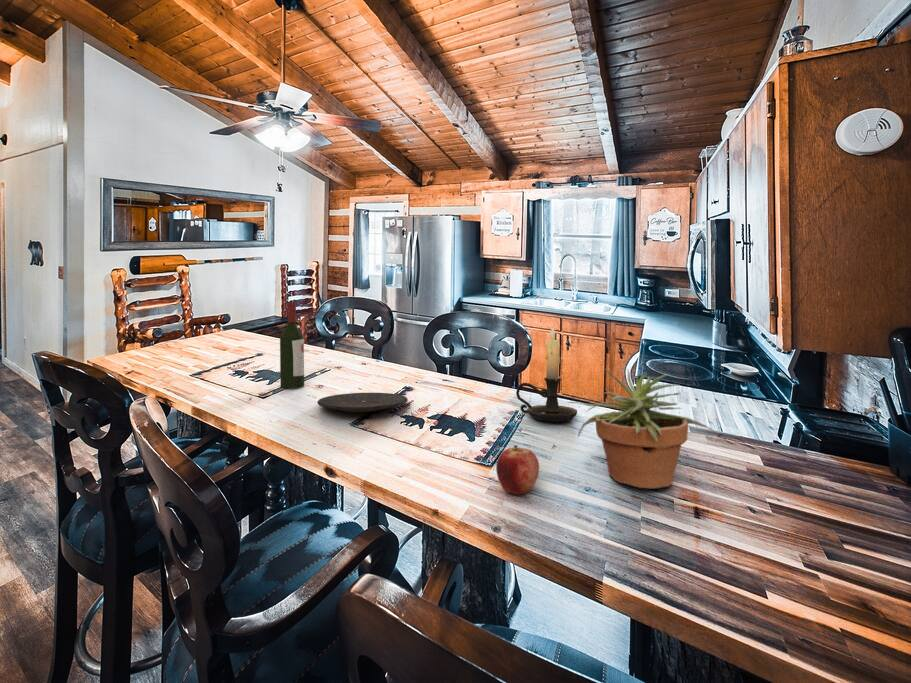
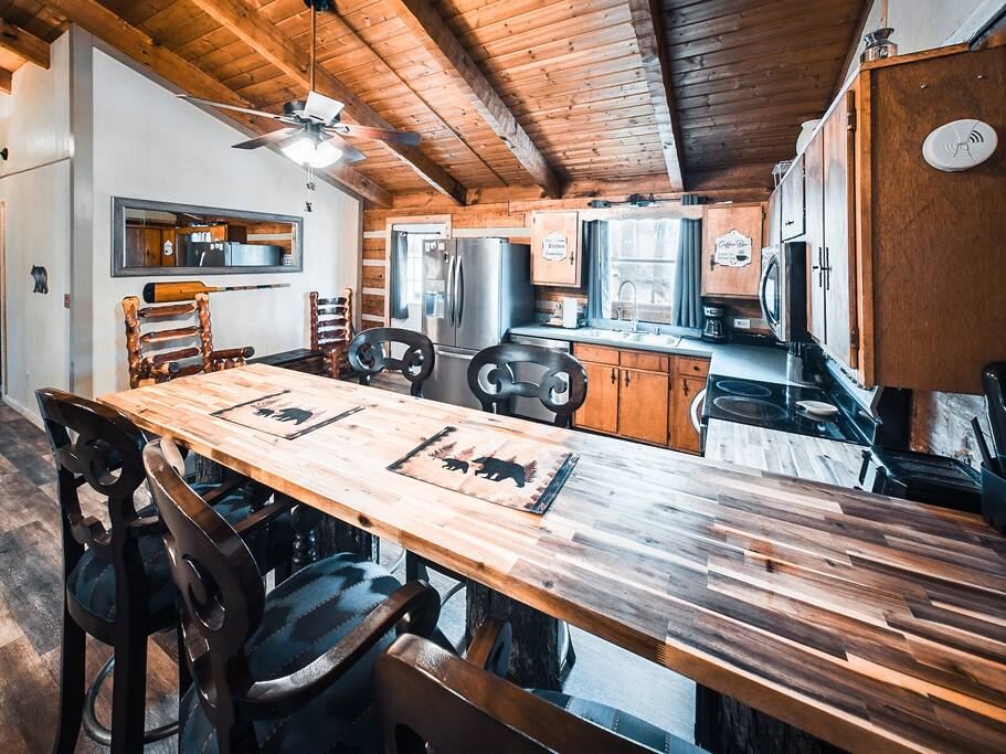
- apple [495,444,540,495]
- plate [316,392,409,413]
- potted plant [566,367,717,489]
- wine bottle [279,301,305,389]
- candle holder [515,326,578,423]
